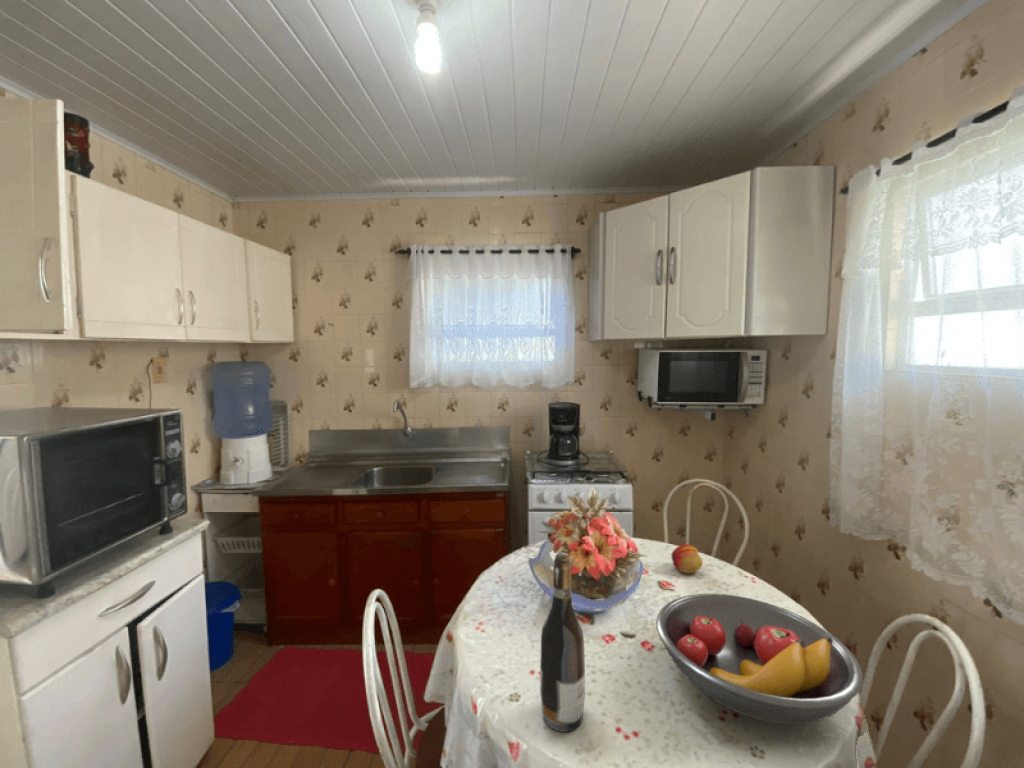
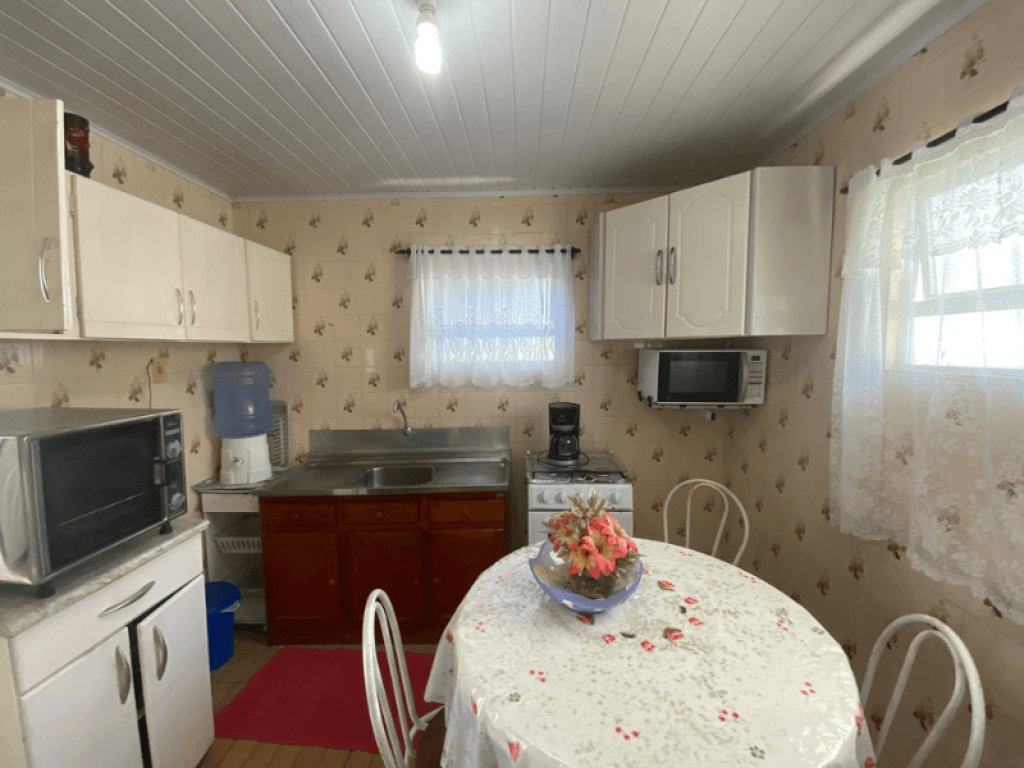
- wine bottle [539,552,586,733]
- fruit [670,543,703,574]
- fruit bowl [655,593,864,725]
